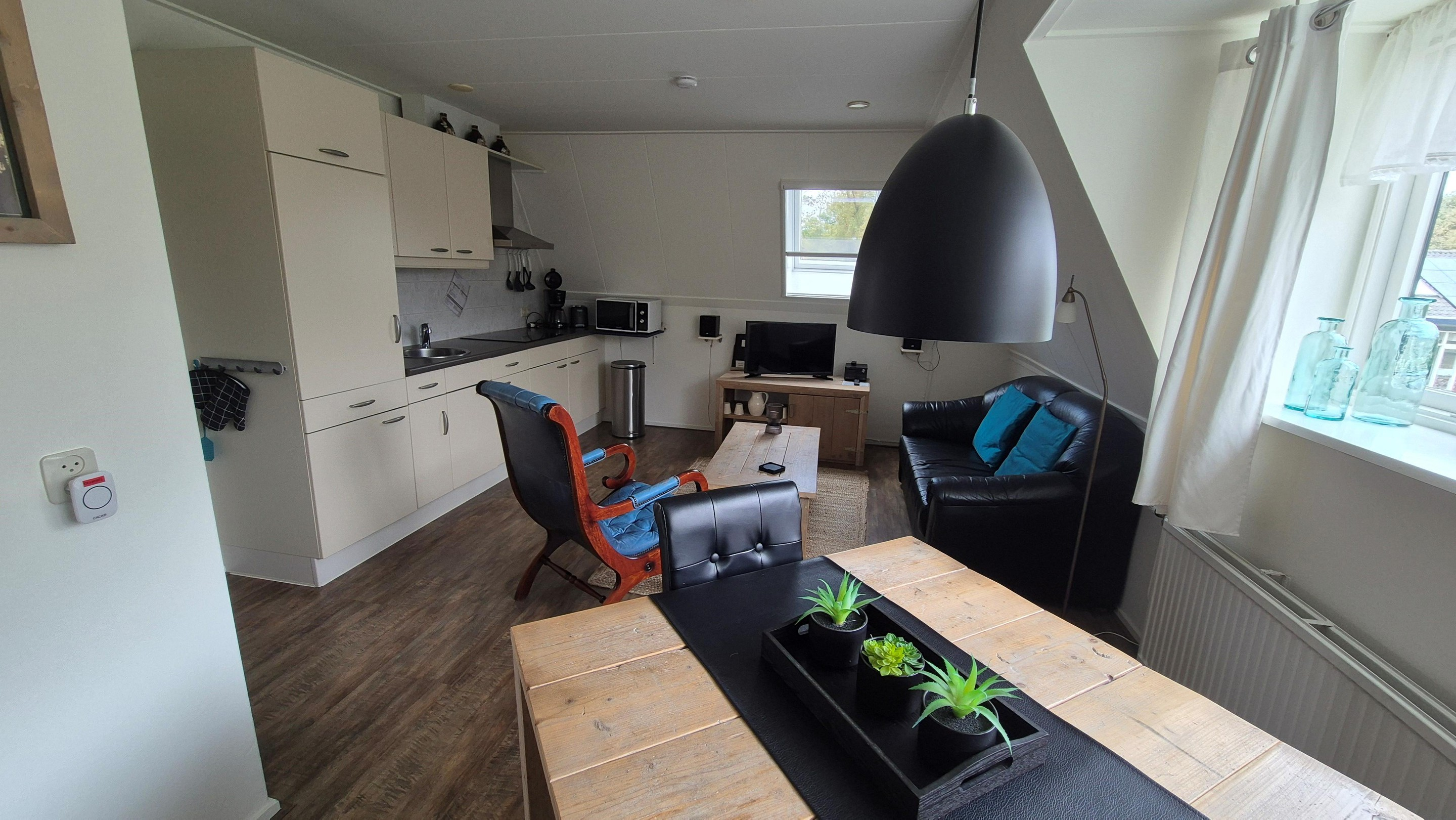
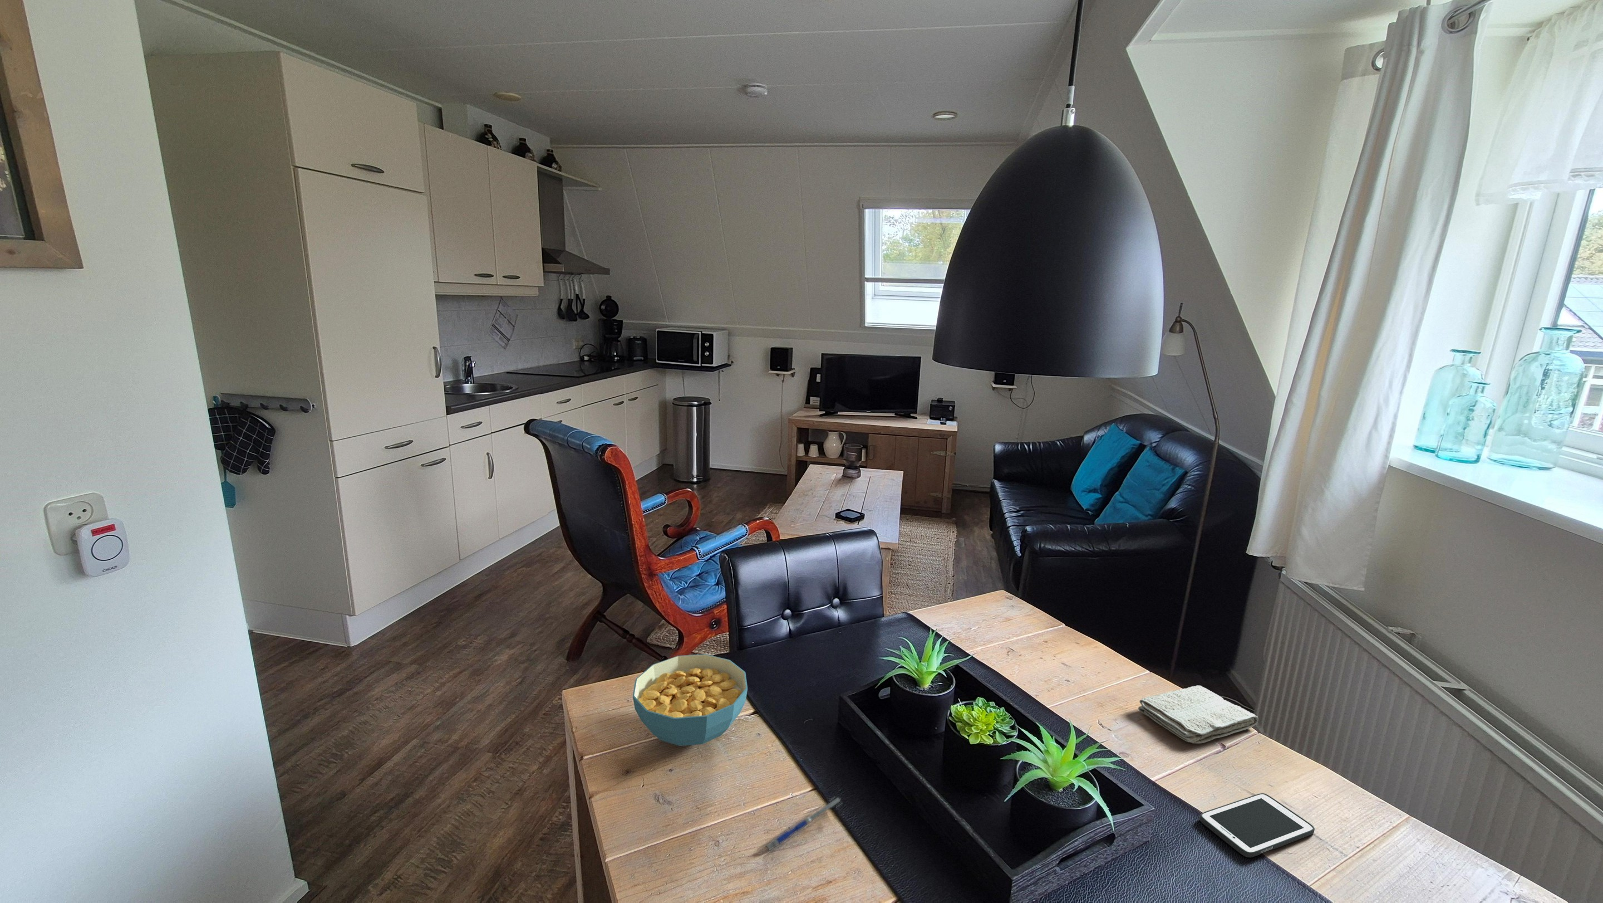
+ washcloth [1137,685,1260,744]
+ cell phone [1199,793,1316,858]
+ pen [763,796,842,853]
+ cereal bowl [632,654,748,747]
